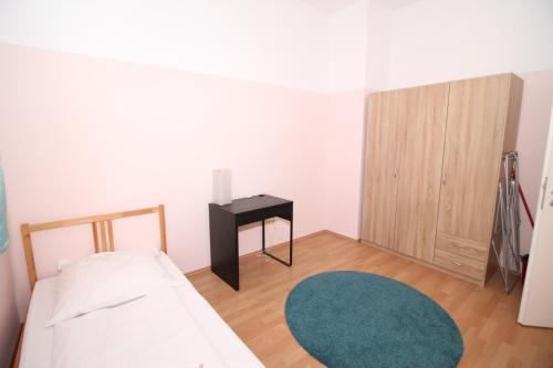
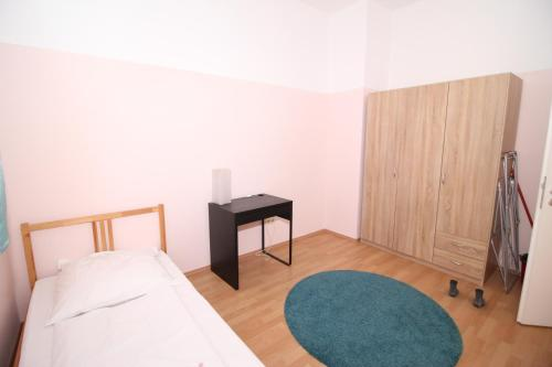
+ boots [448,279,487,307]
